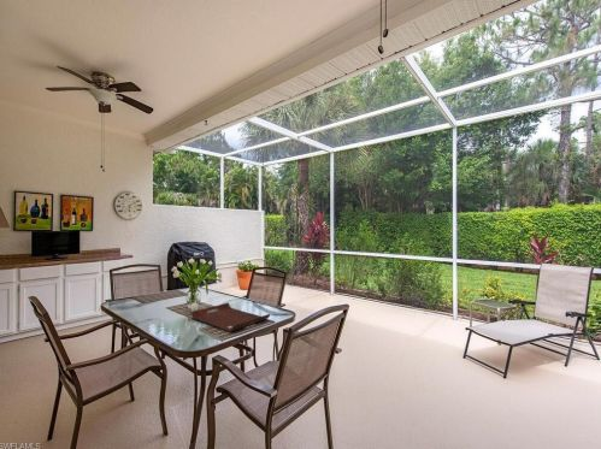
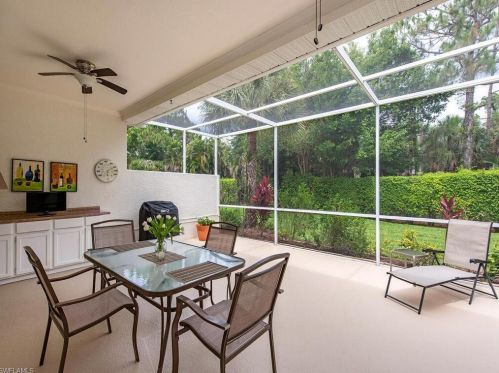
- serving tray [190,301,271,333]
